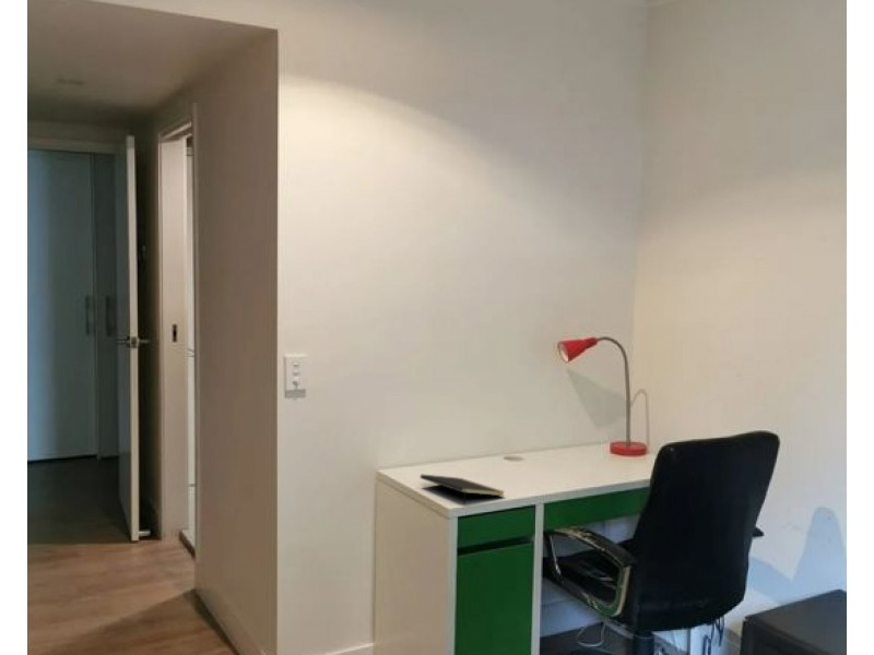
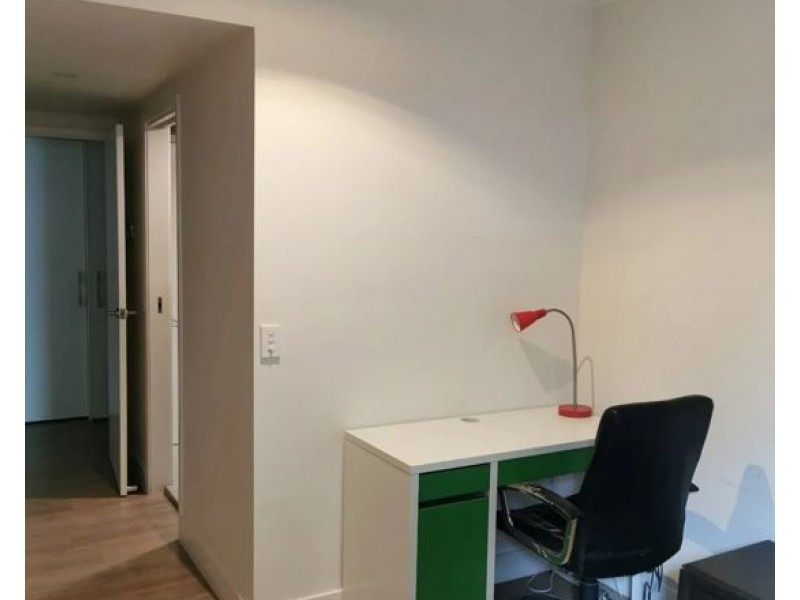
- notepad [420,473,506,504]
